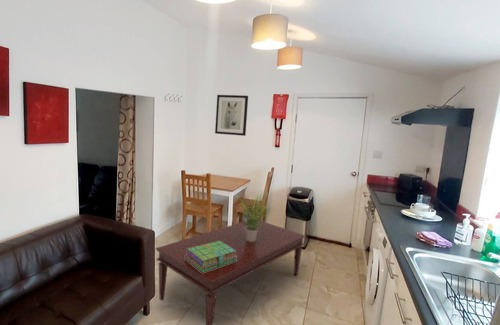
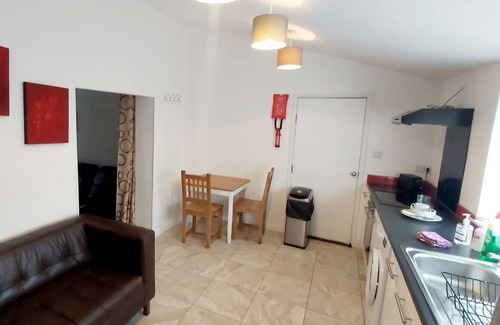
- coffee table [155,219,307,325]
- stack of books [185,241,237,273]
- wall art [214,94,249,137]
- potted plant [235,191,274,242]
